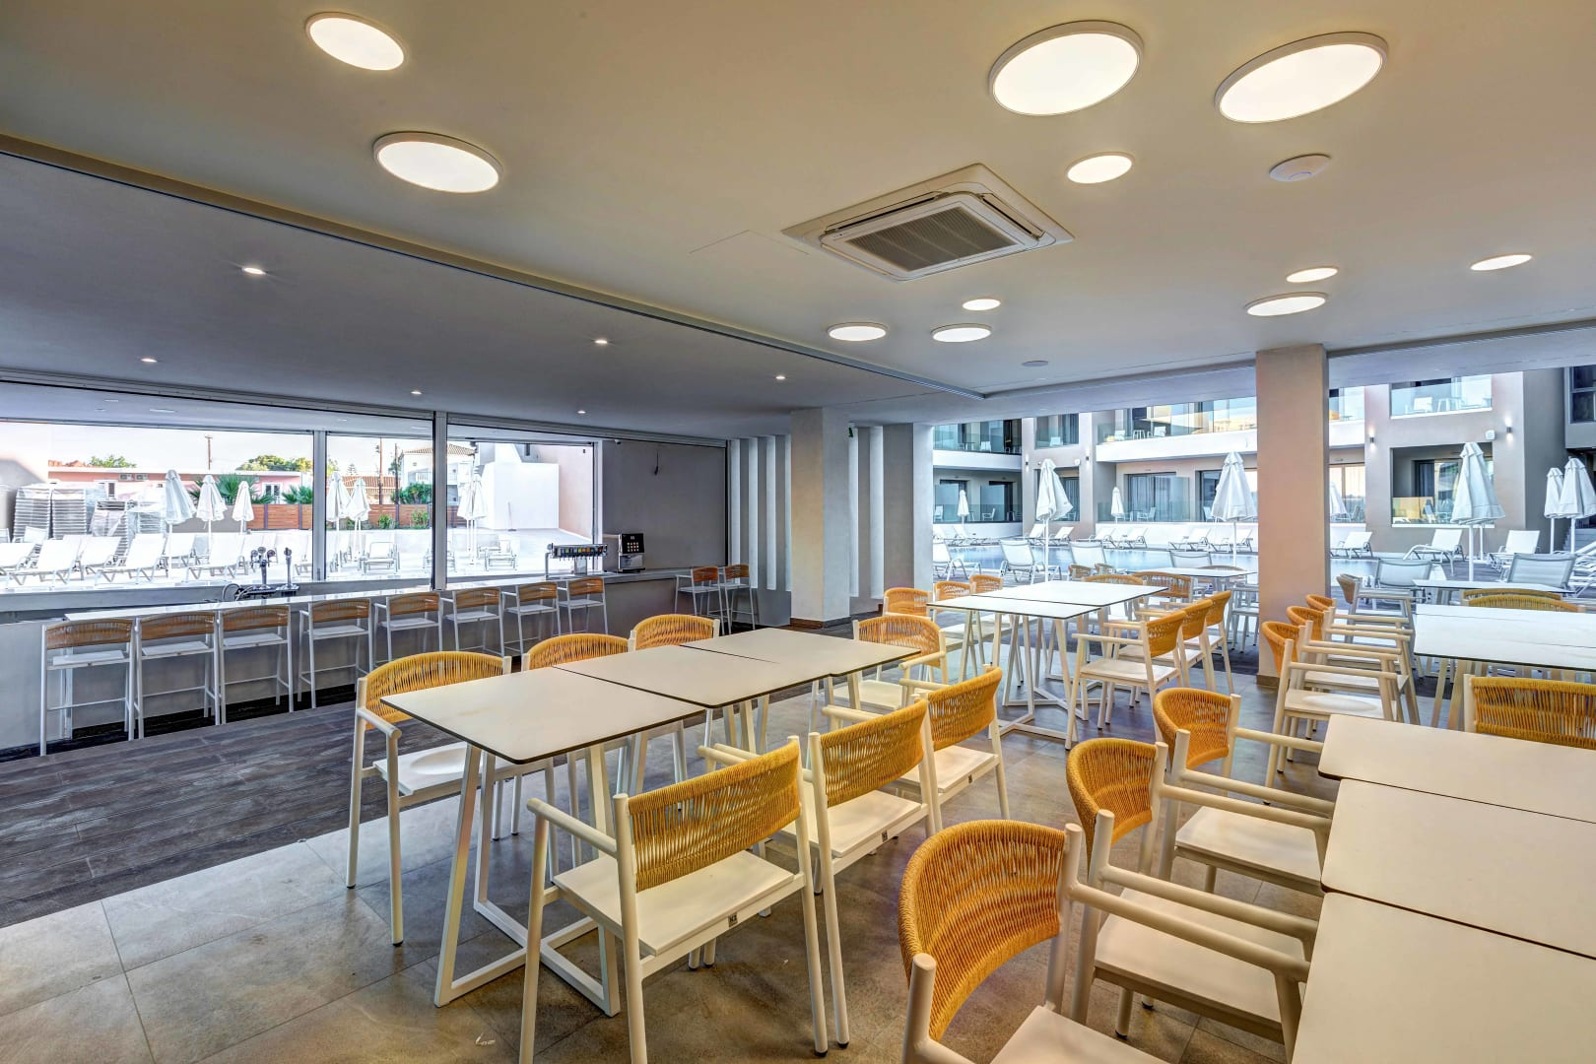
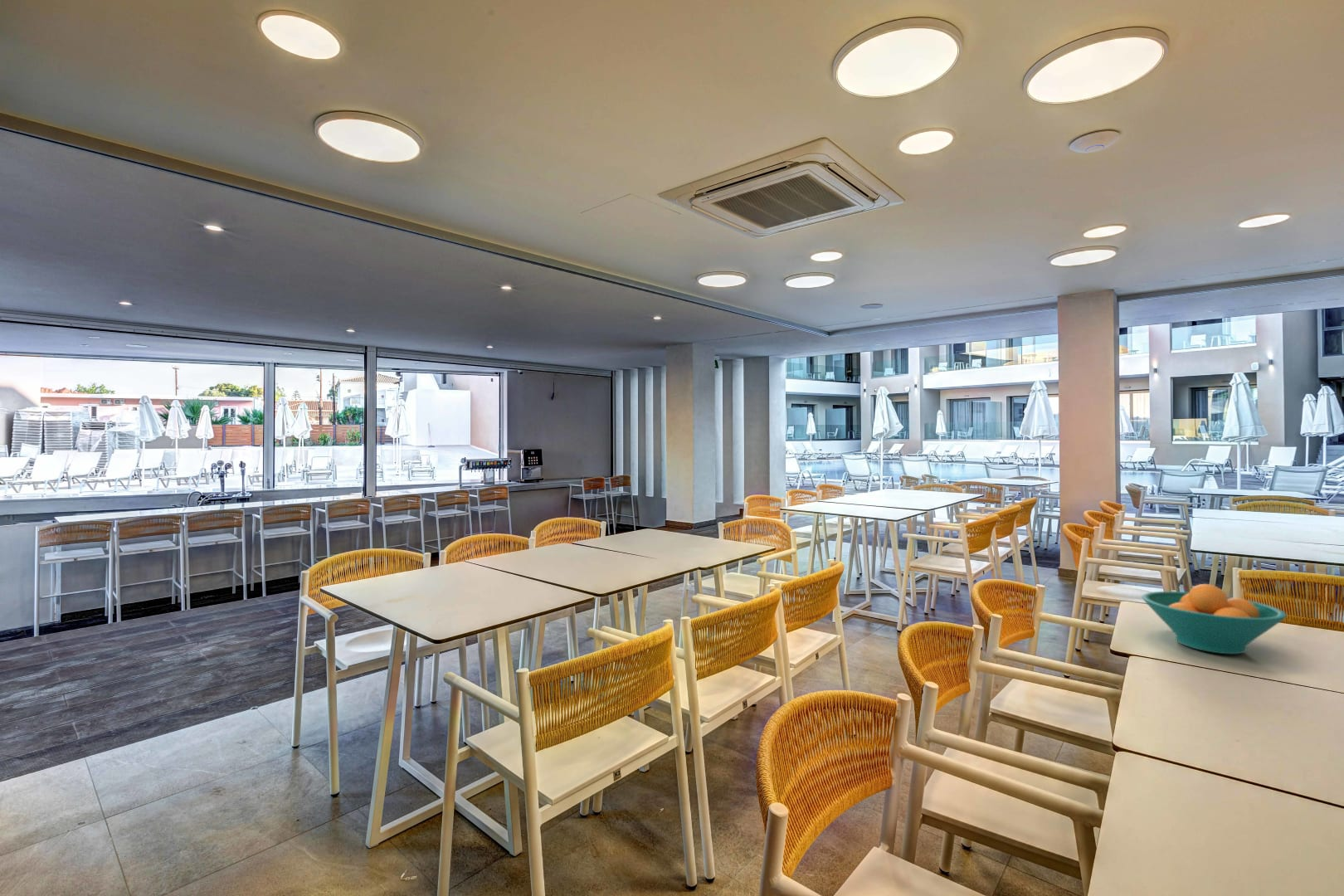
+ fruit bowl [1141,583,1288,655]
